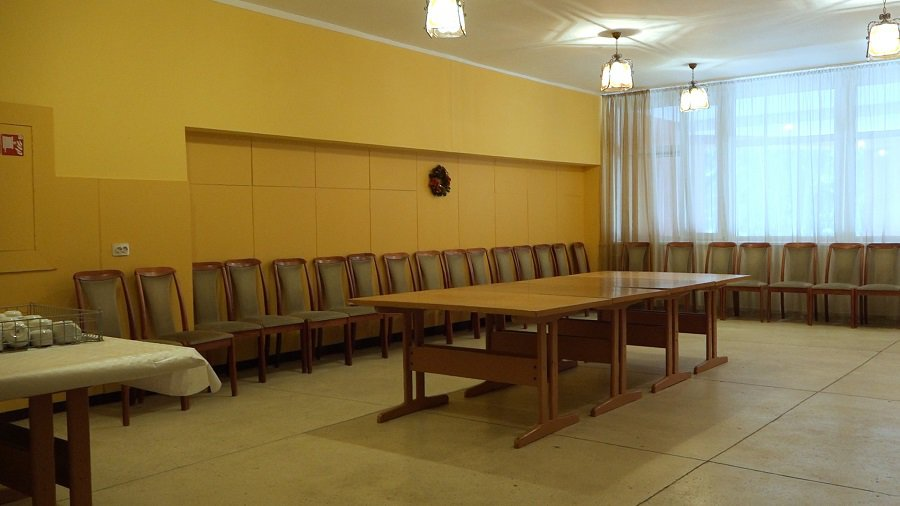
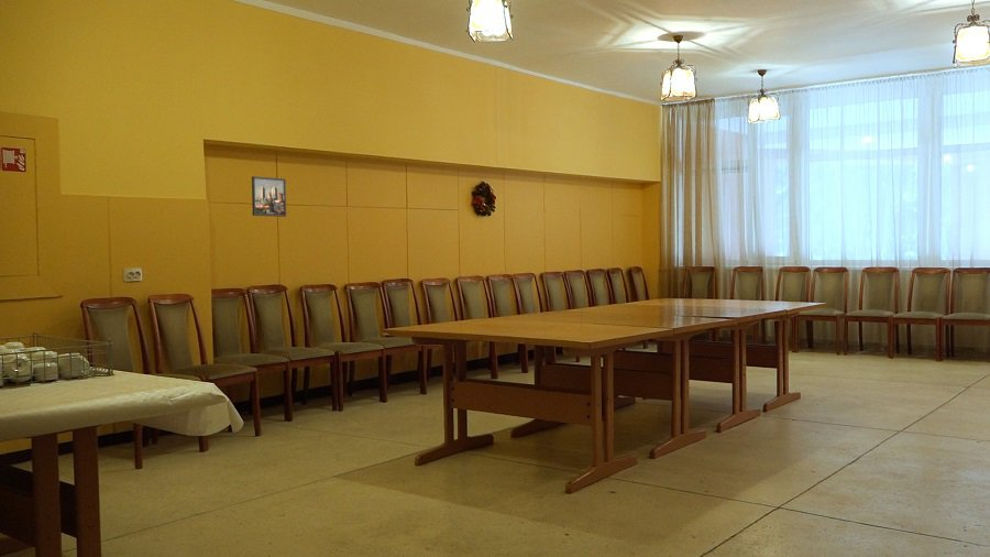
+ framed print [251,175,287,218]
